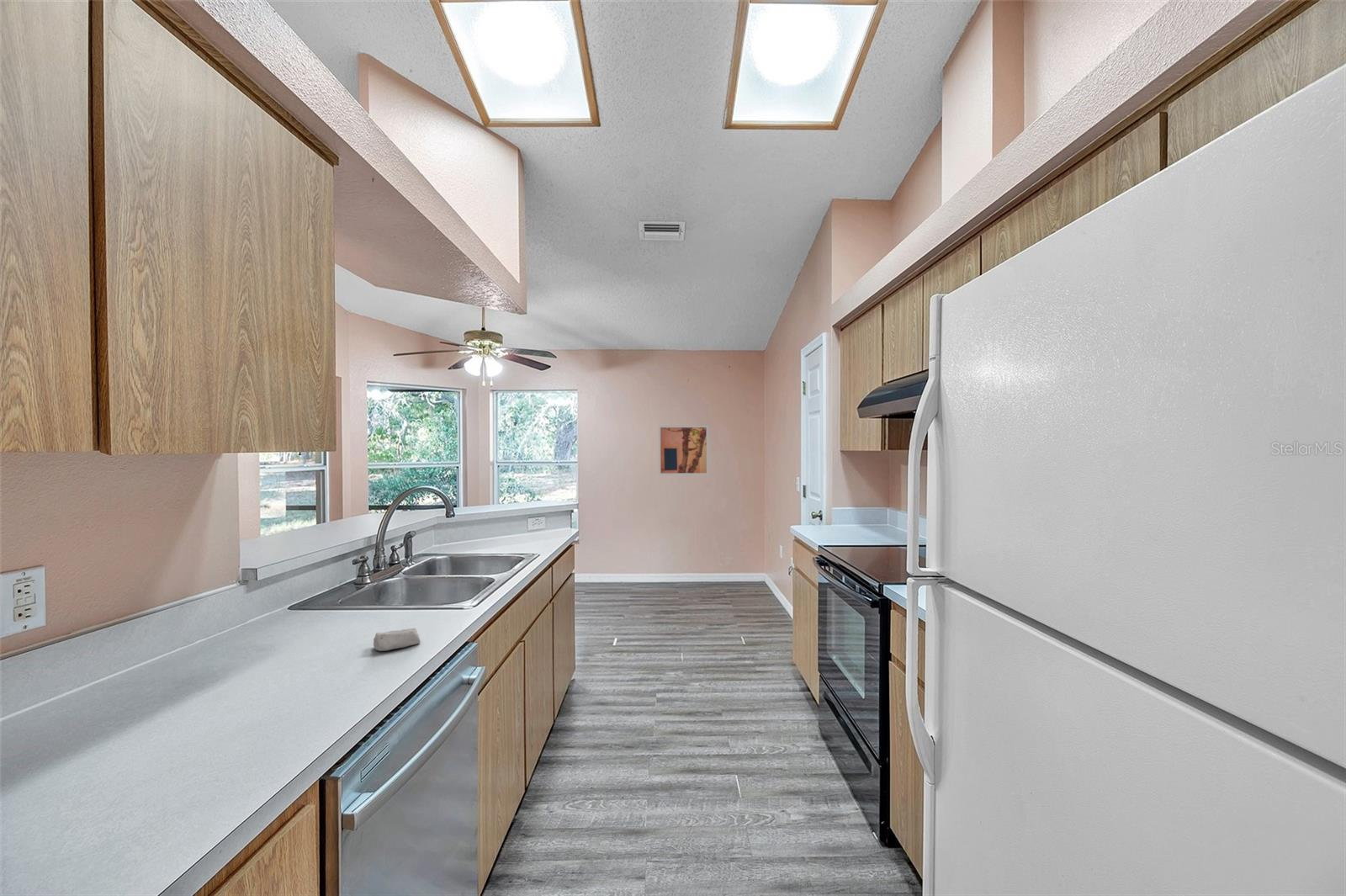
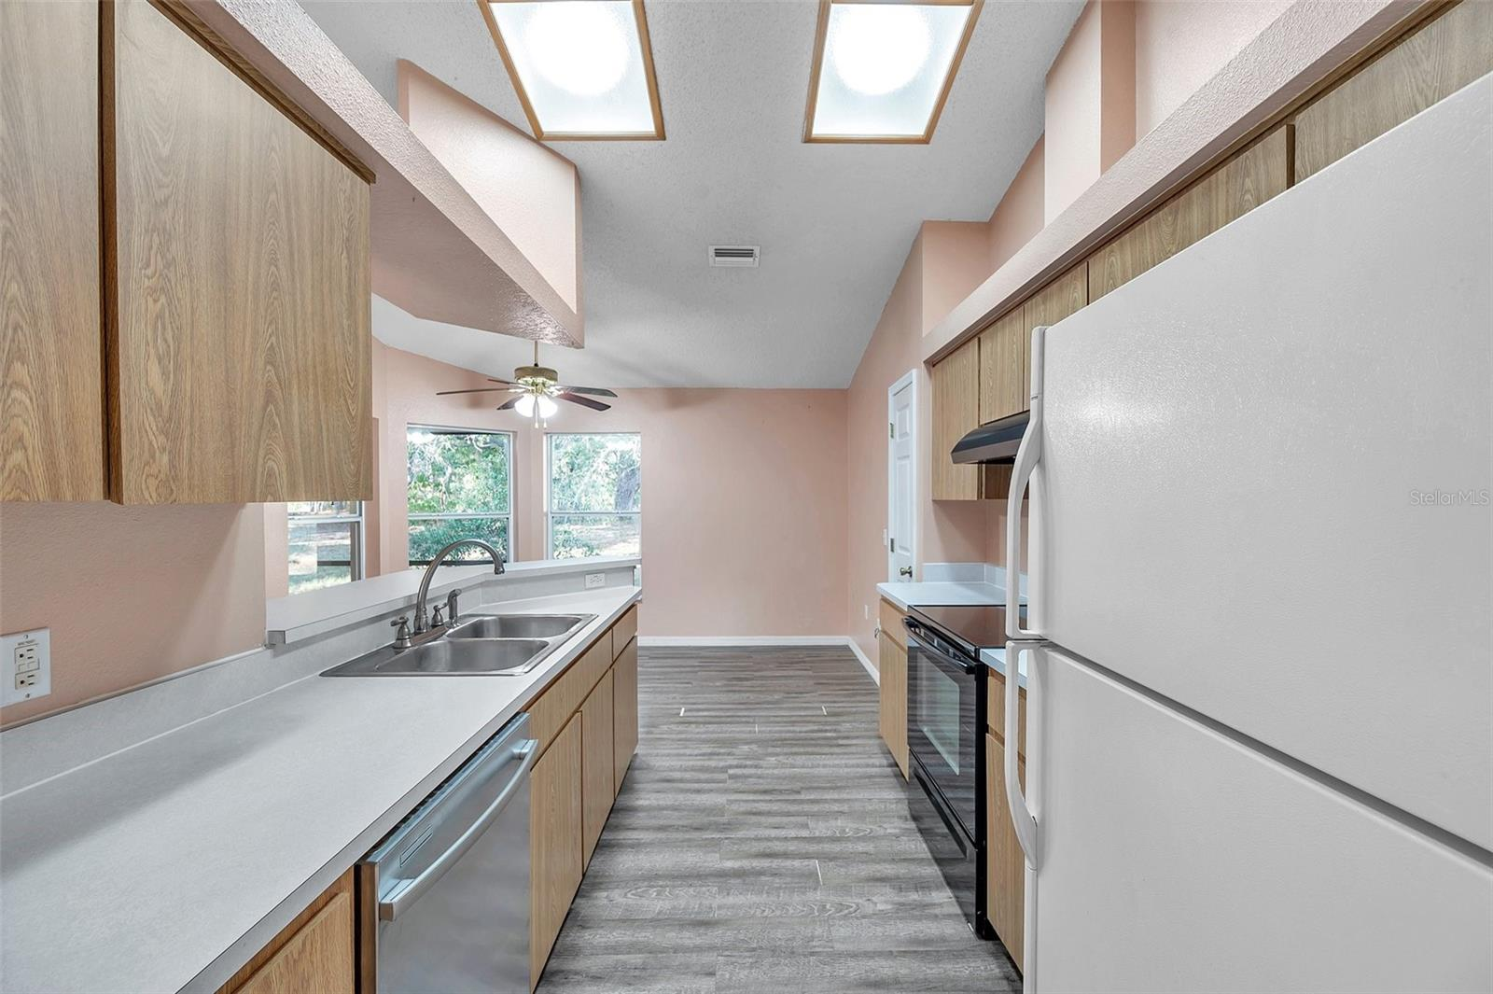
- wall art [658,424,709,476]
- soap bar [373,628,421,652]
